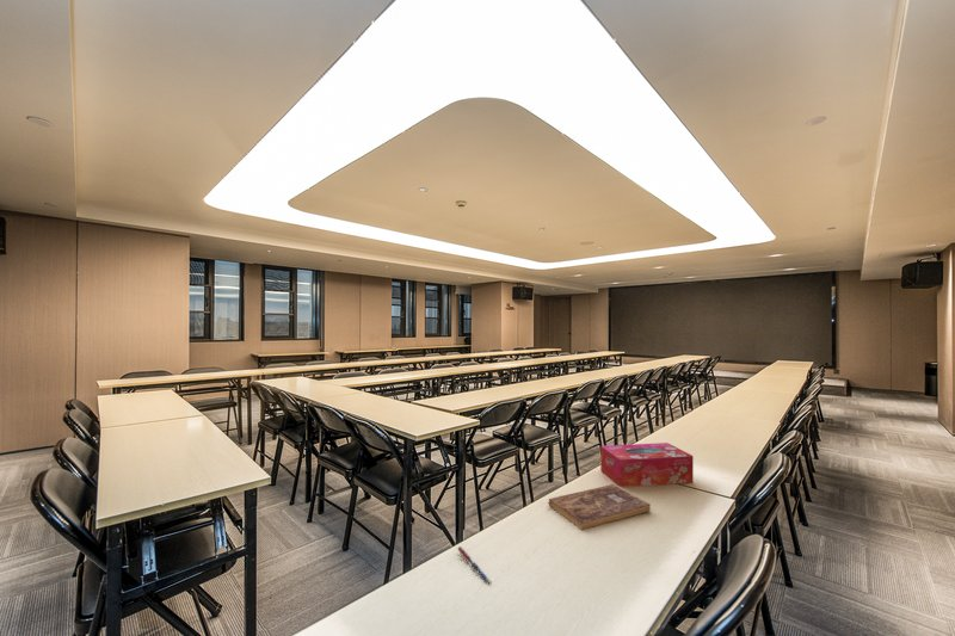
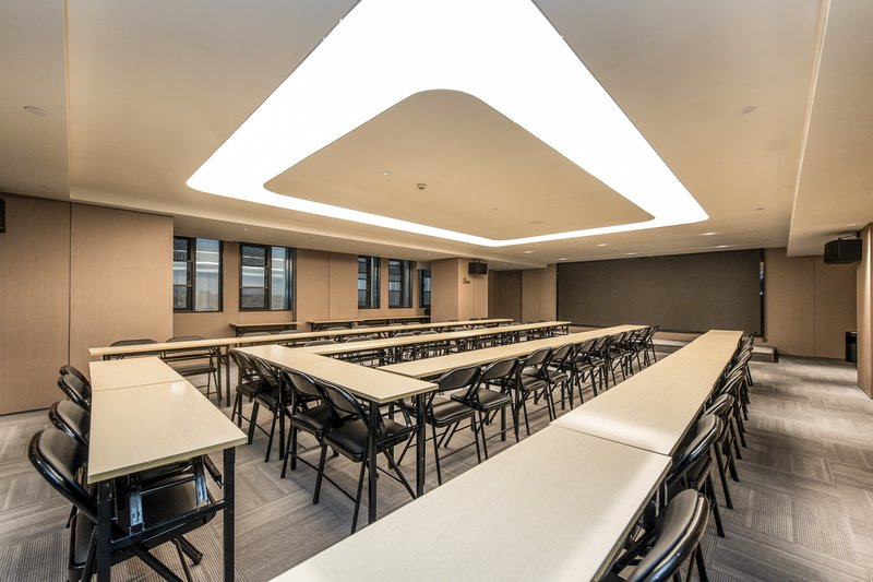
- bible [547,483,652,531]
- pen [456,545,493,585]
- tissue box [599,442,695,488]
